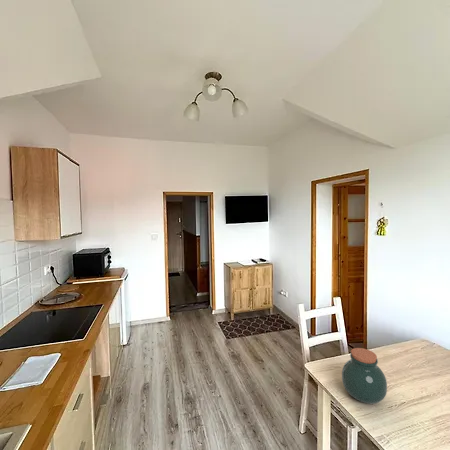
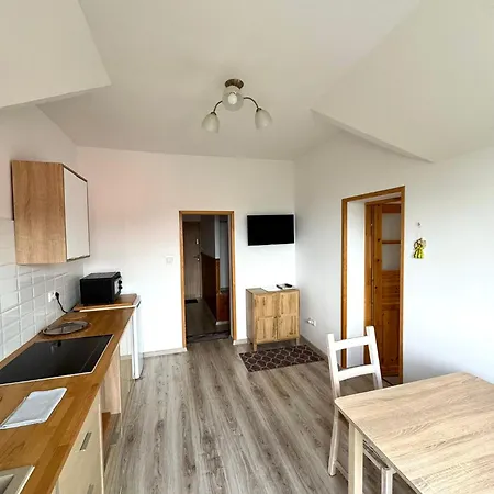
- jar [341,347,388,405]
